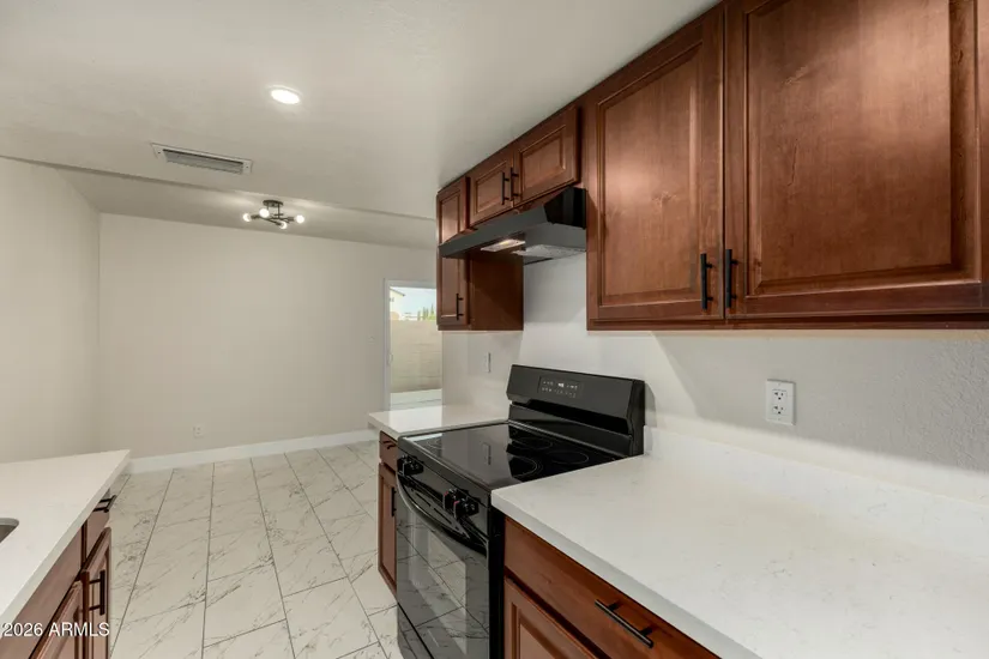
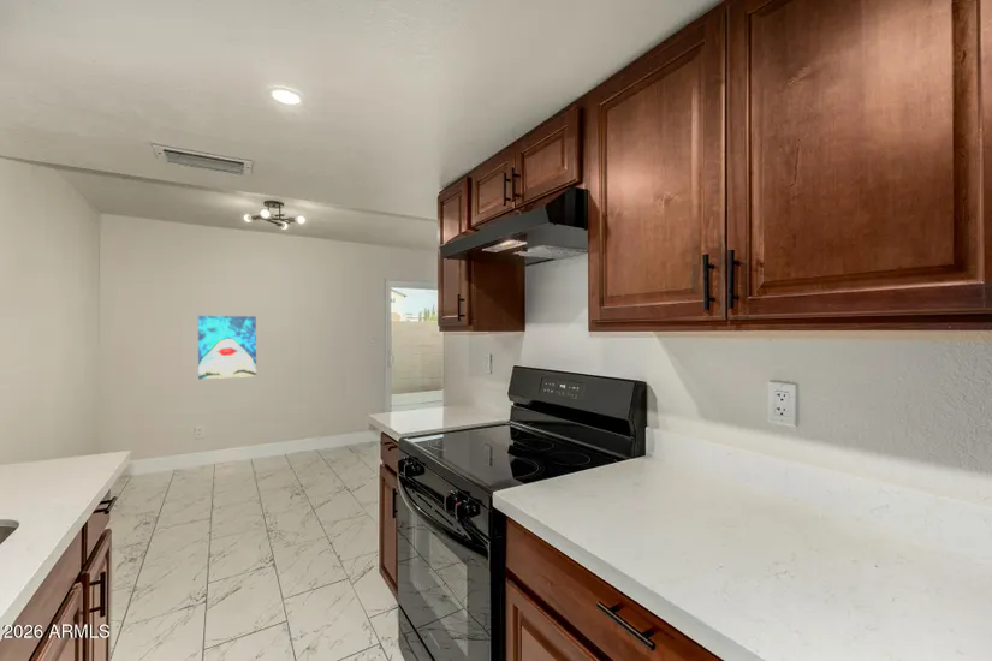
+ wall art [197,315,257,380]
